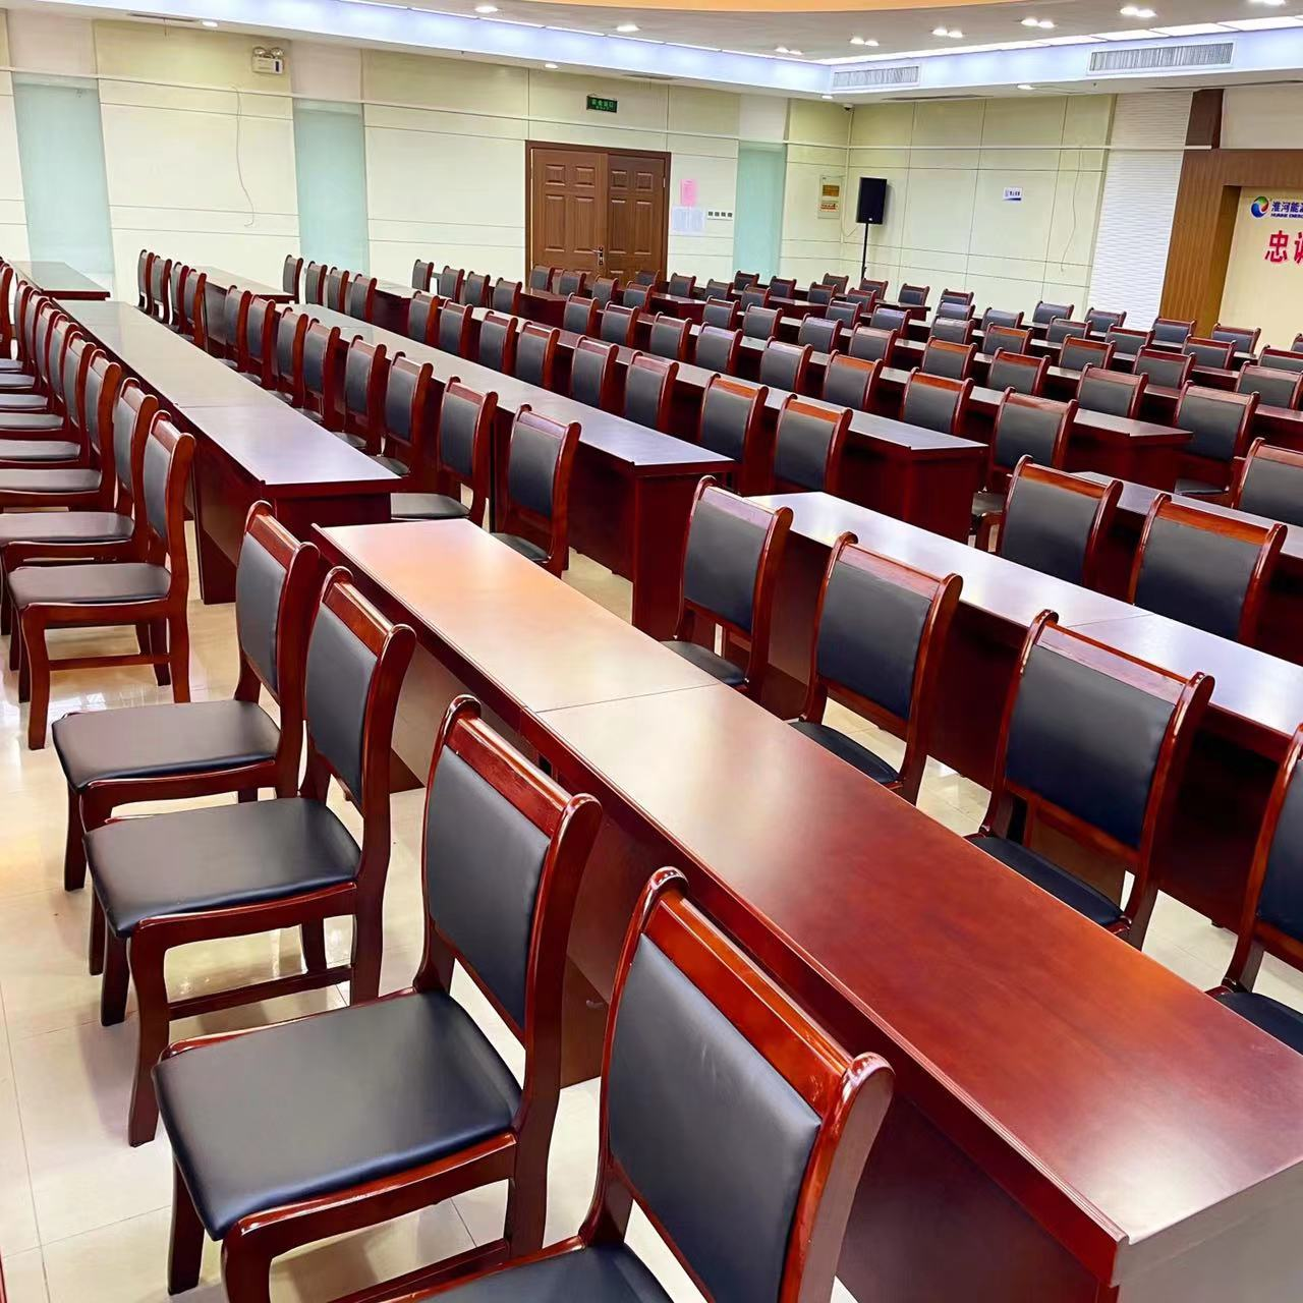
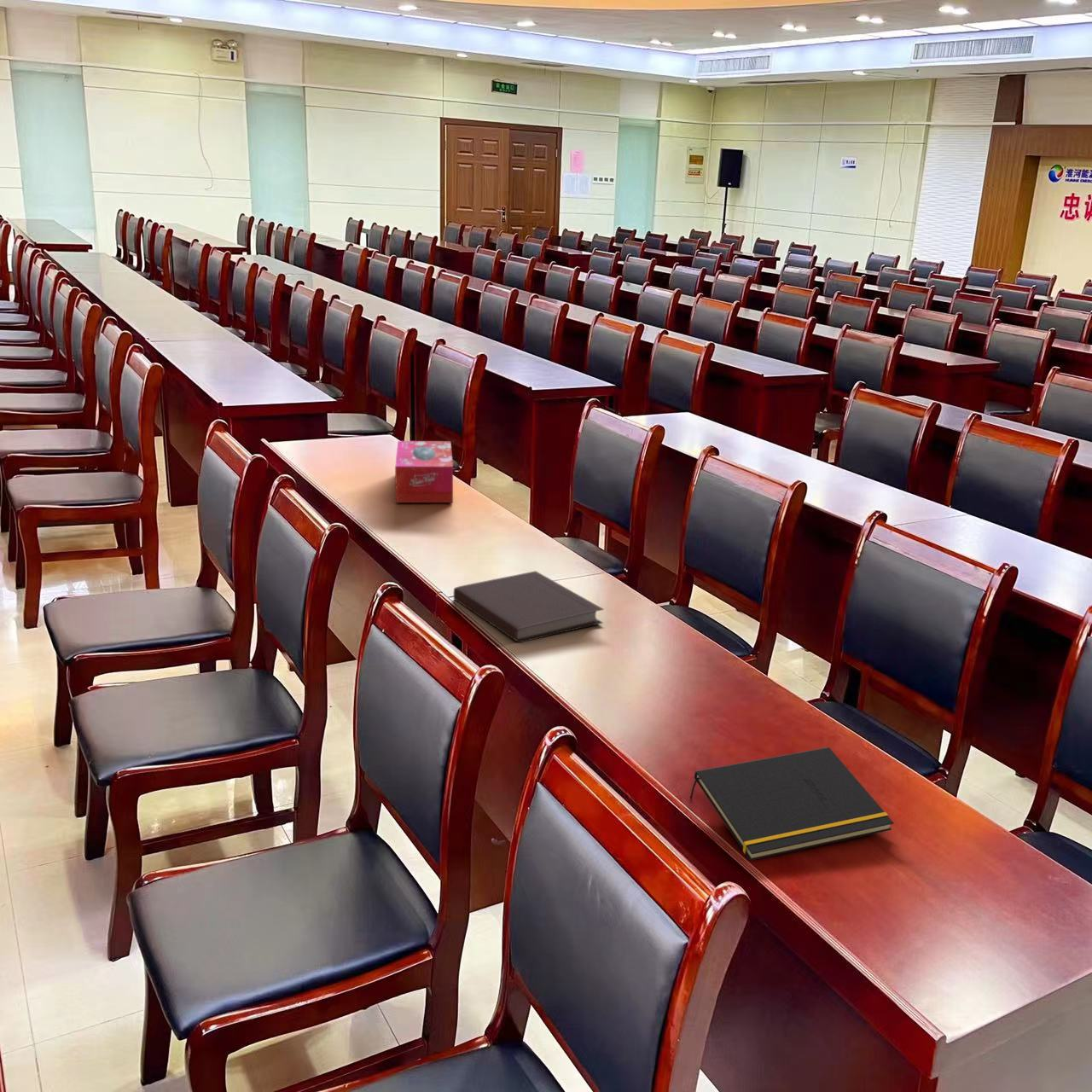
+ tissue box [394,440,454,503]
+ notepad [689,746,895,862]
+ notebook [453,570,605,643]
